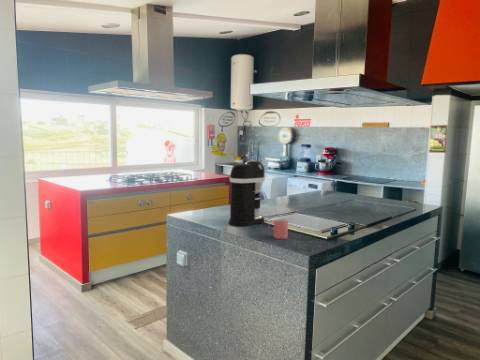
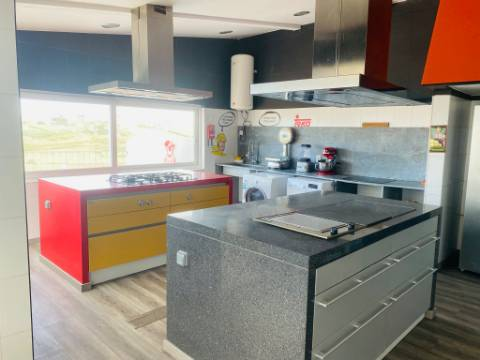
- cup [267,217,289,240]
- coffee maker [227,159,266,227]
